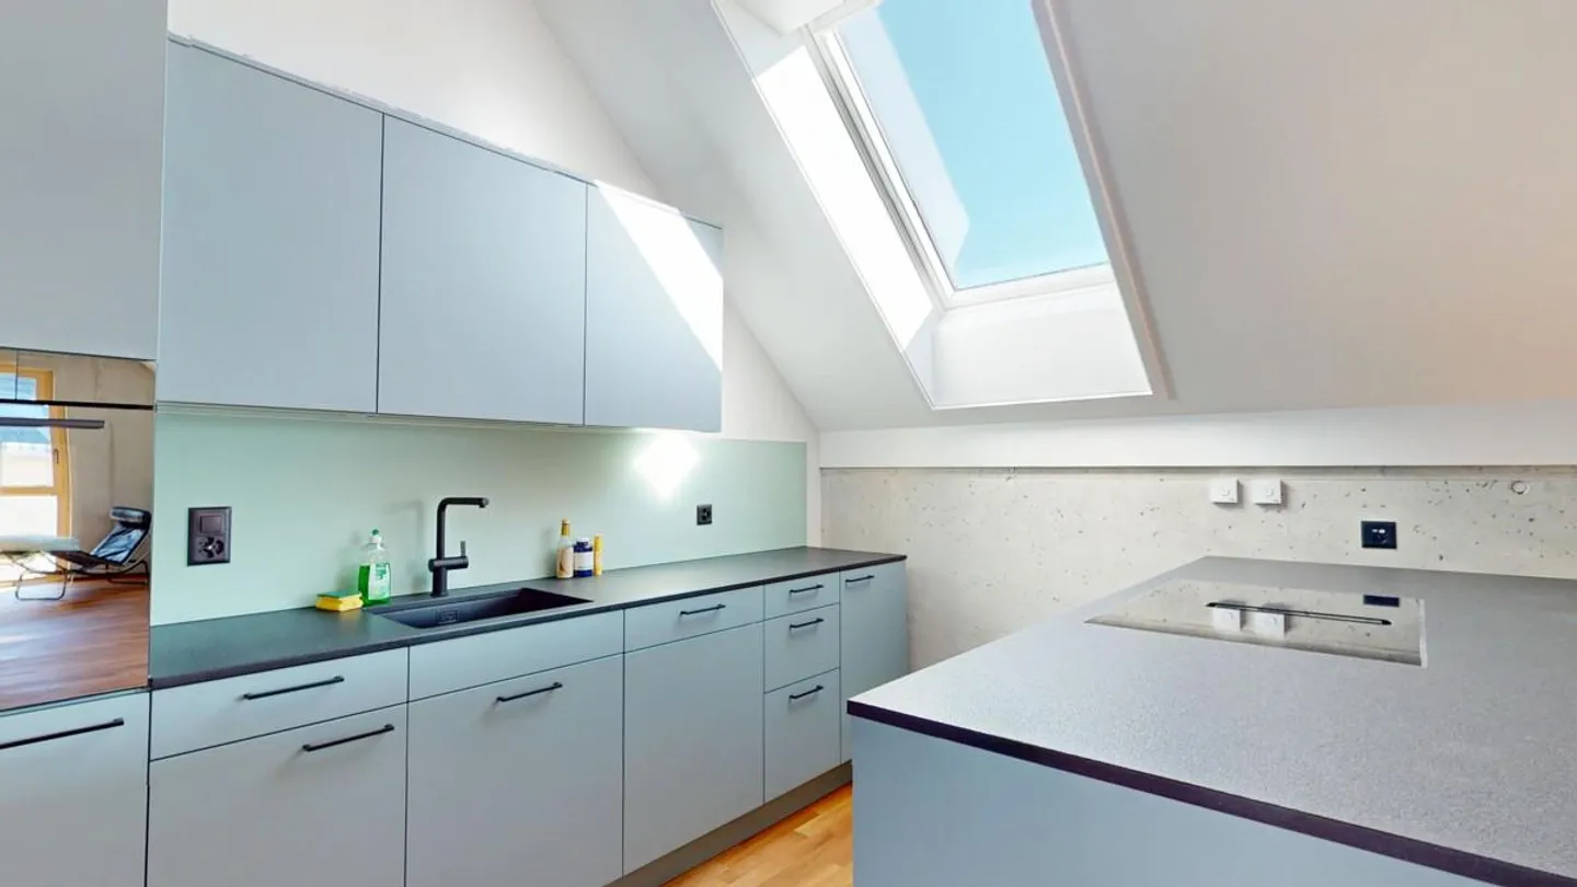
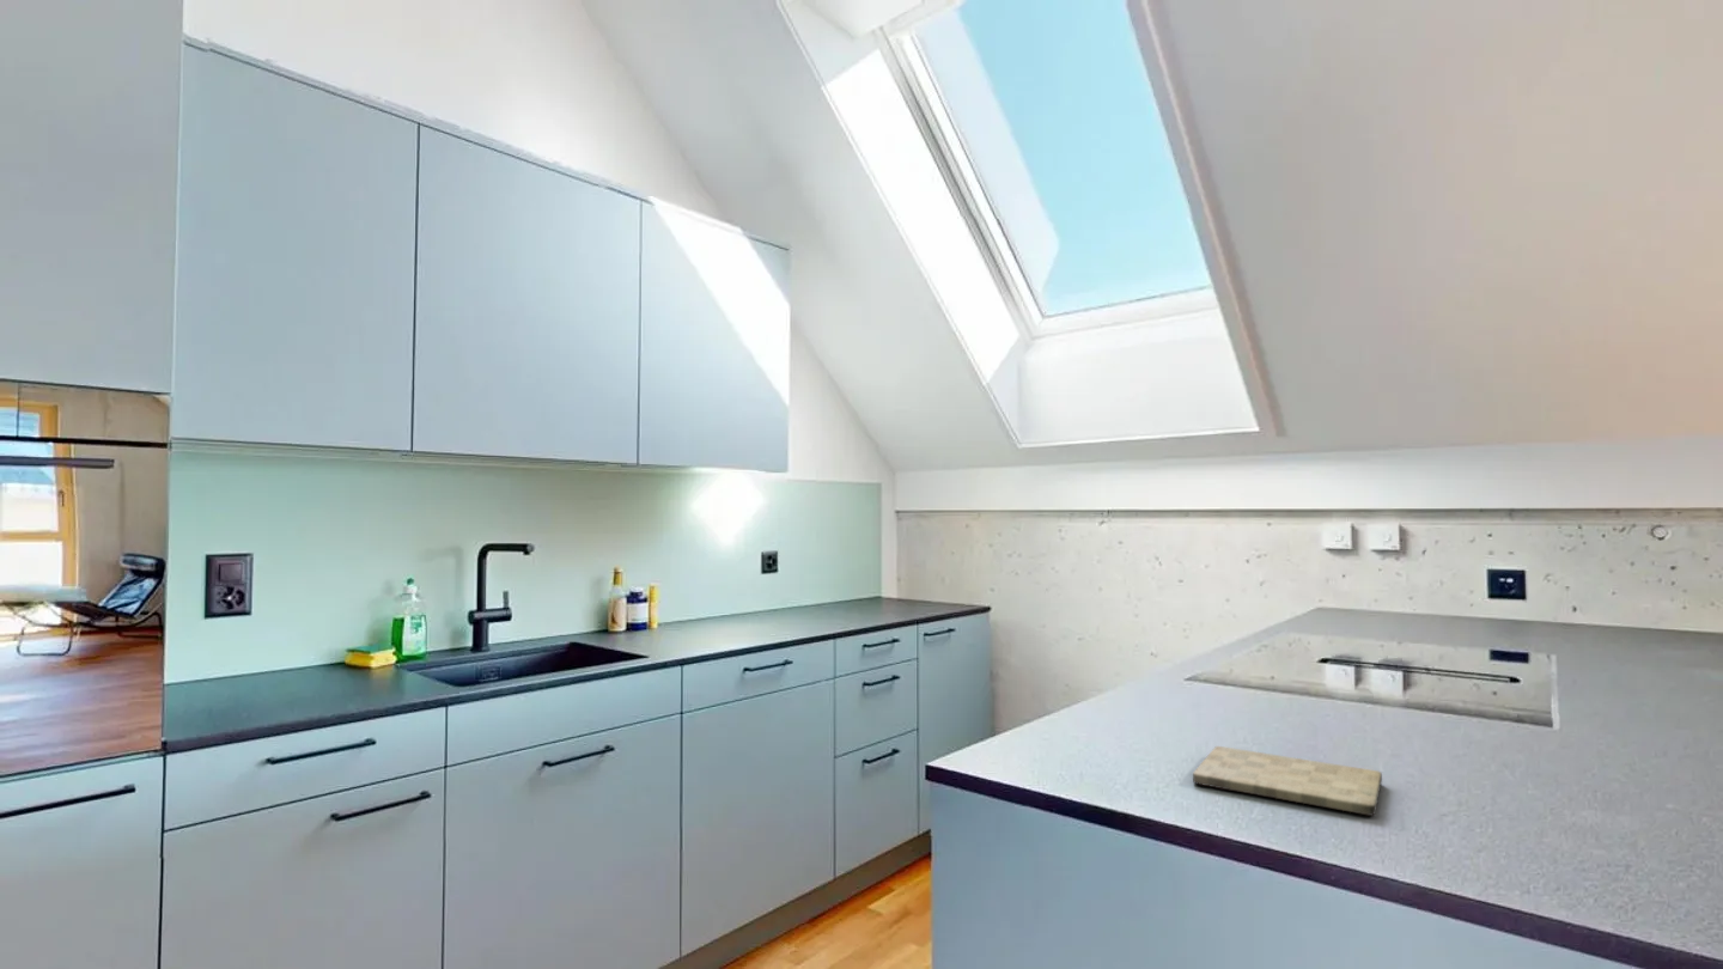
+ cutting board [1192,745,1383,817]
